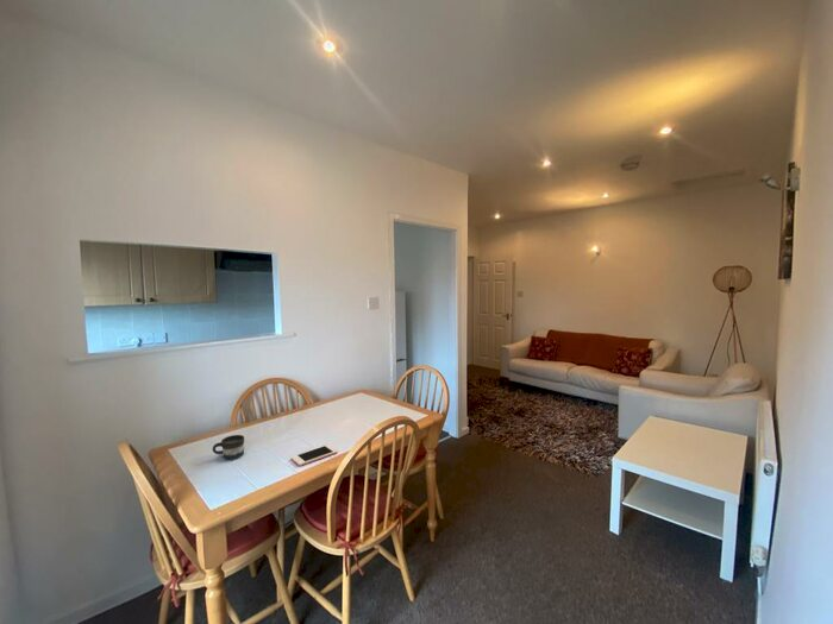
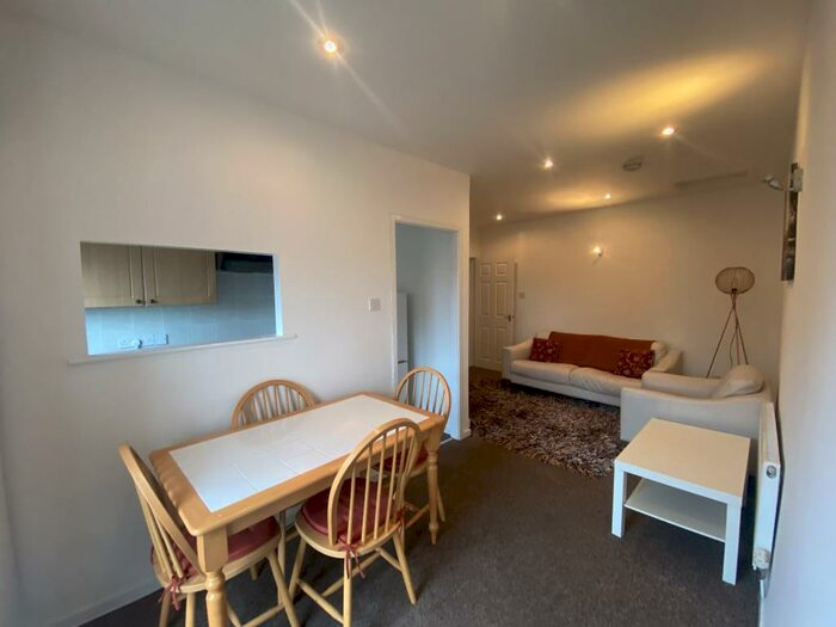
- mug [212,434,245,460]
- cell phone [290,443,339,467]
